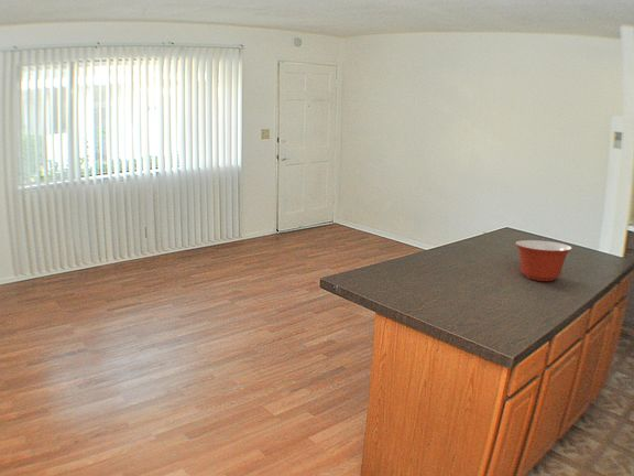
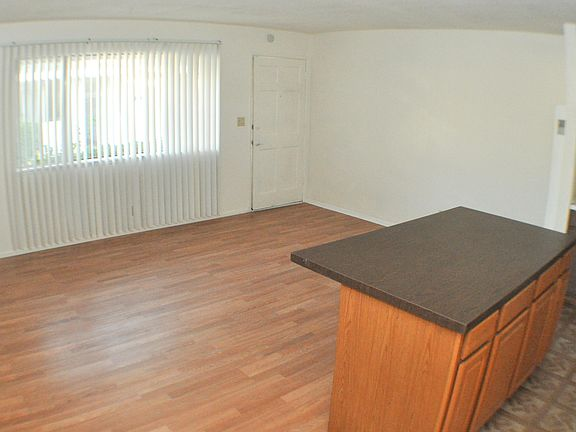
- mixing bowl [514,239,573,282]
